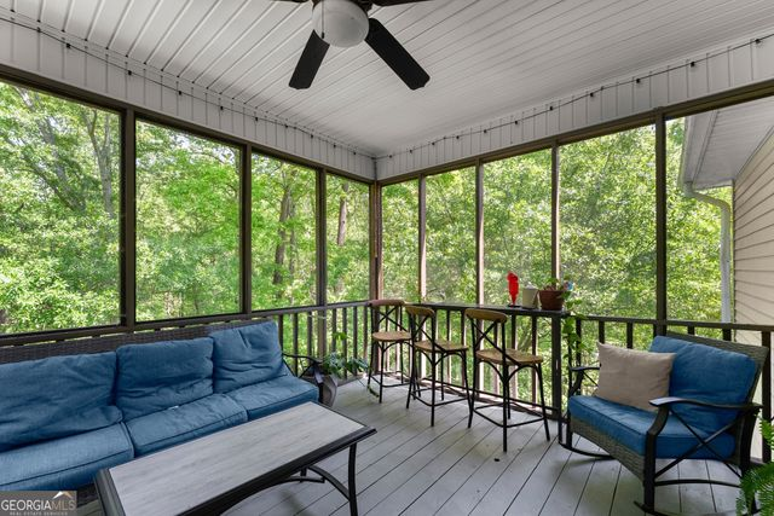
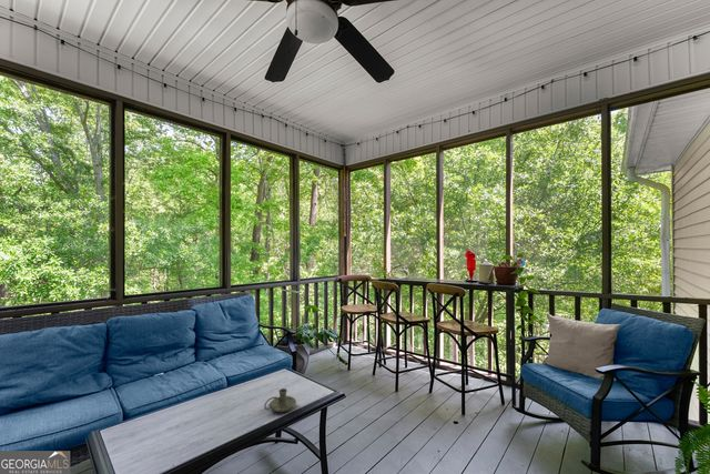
+ candle holder [263,387,297,413]
